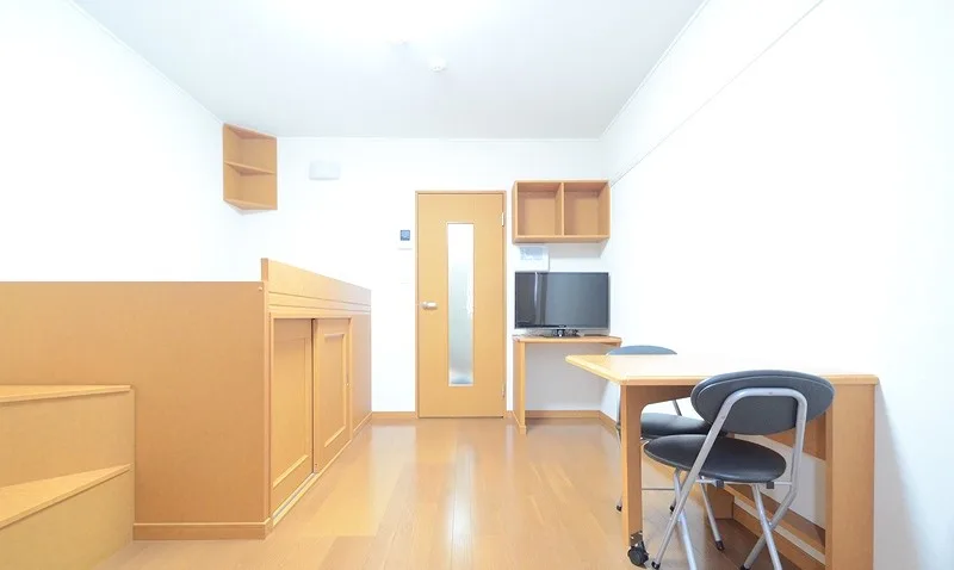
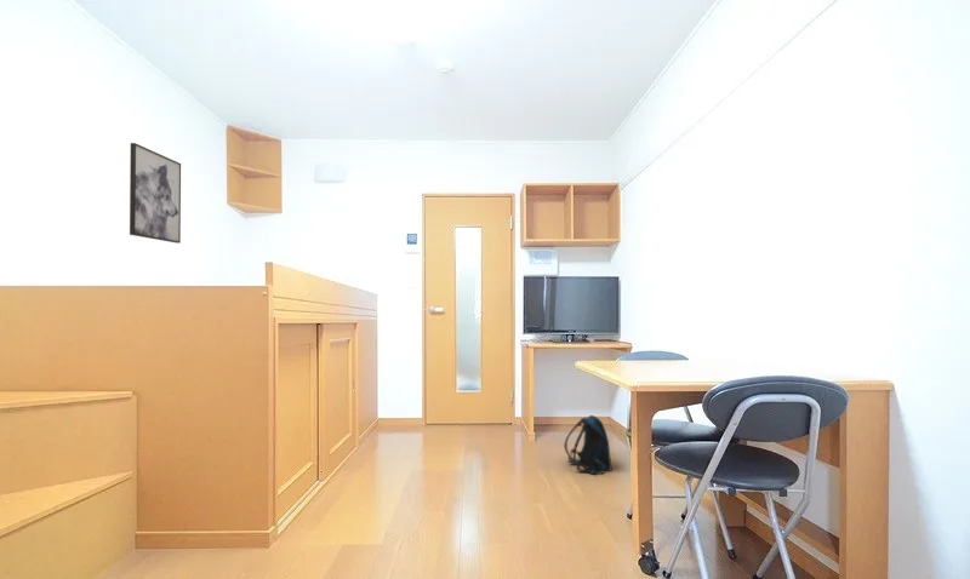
+ backpack [563,414,614,476]
+ wall art [129,142,182,245]
